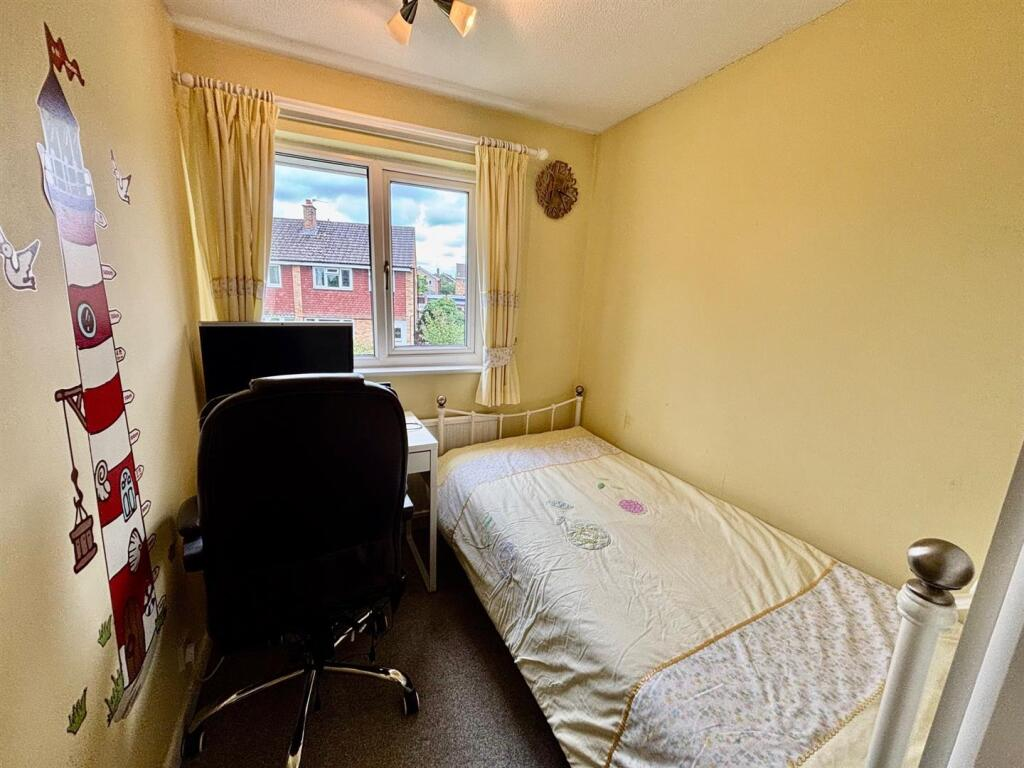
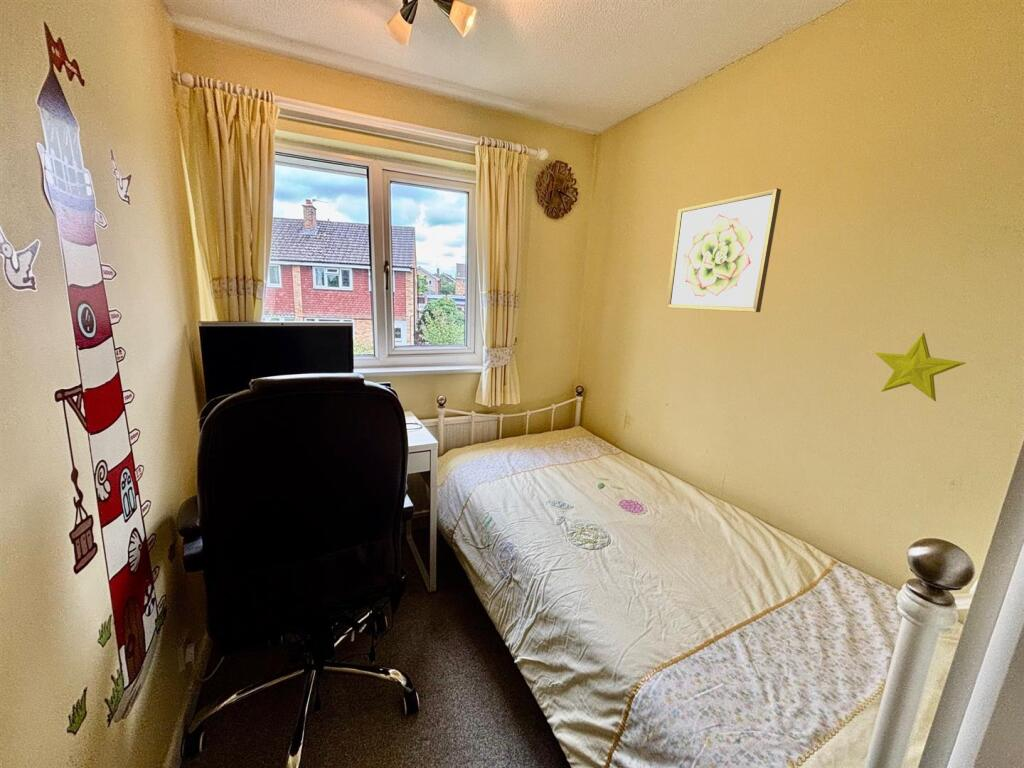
+ wall art [665,187,782,313]
+ decorative star [874,332,967,402]
